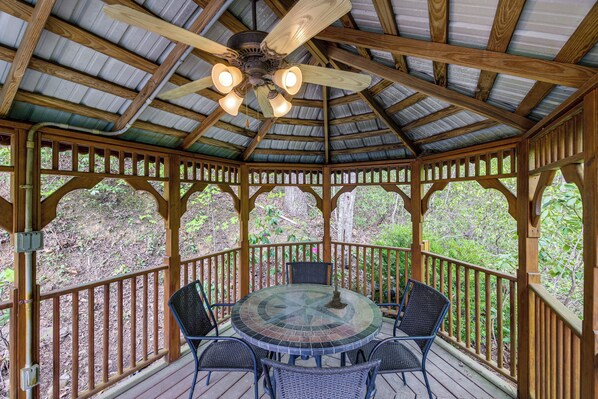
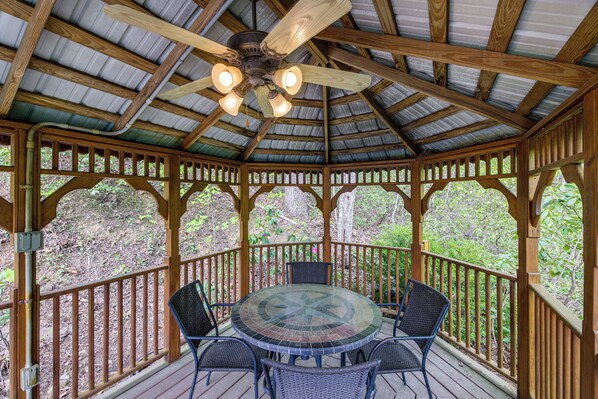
- candle holder [325,273,349,310]
